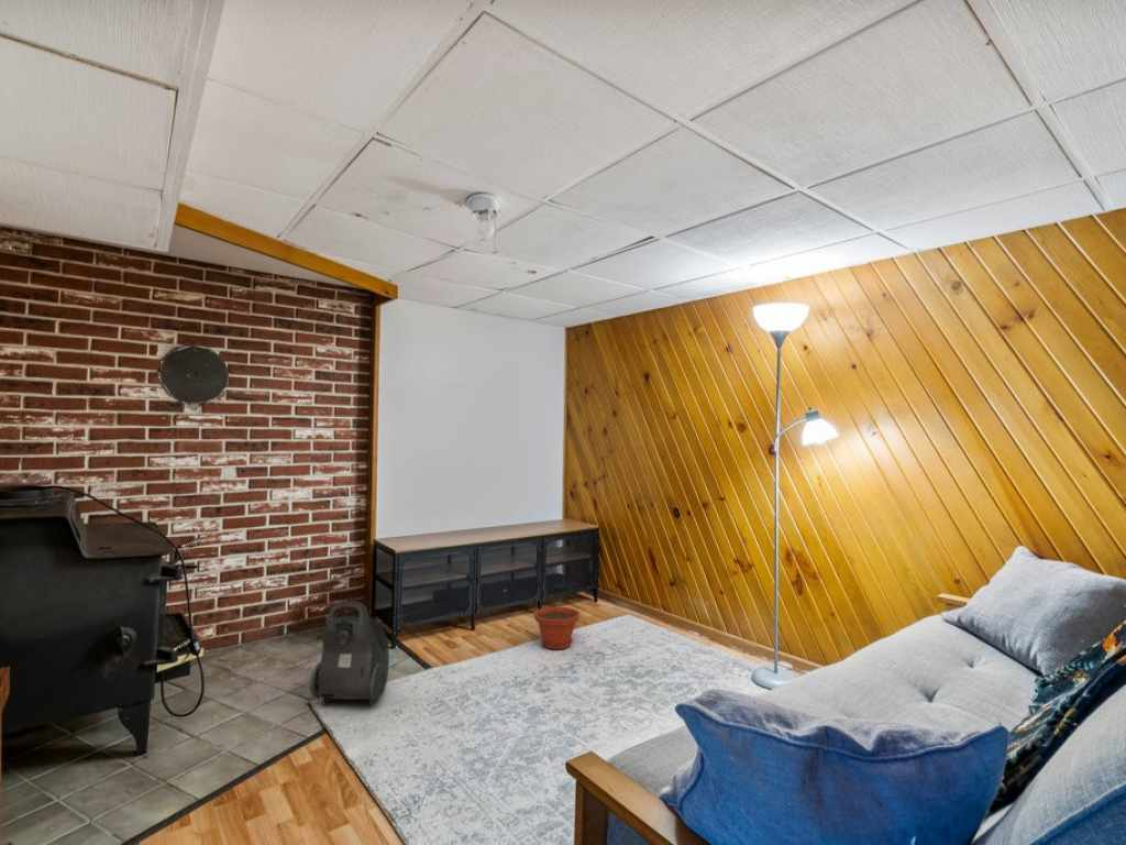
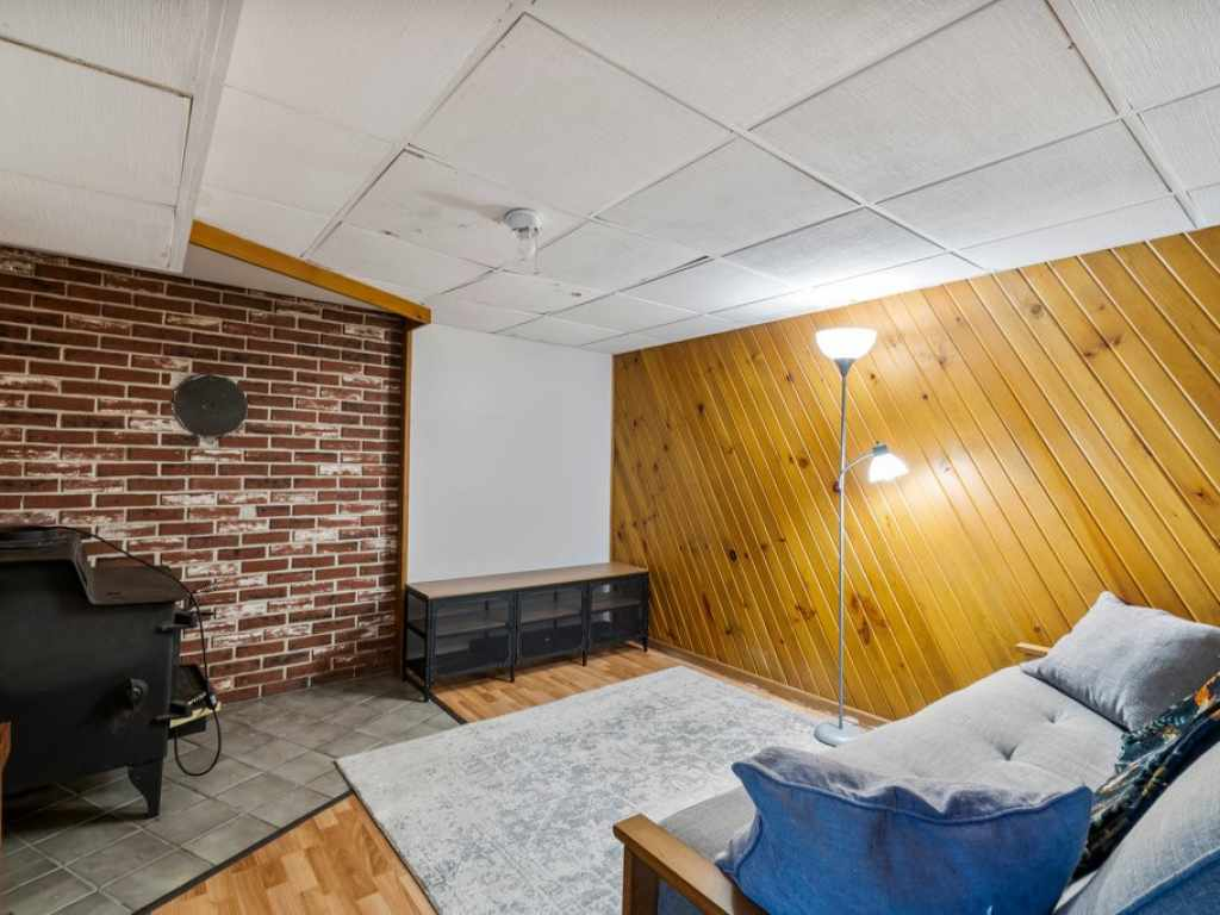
- plant pot [532,606,581,650]
- vacuum cleaner [309,600,390,707]
